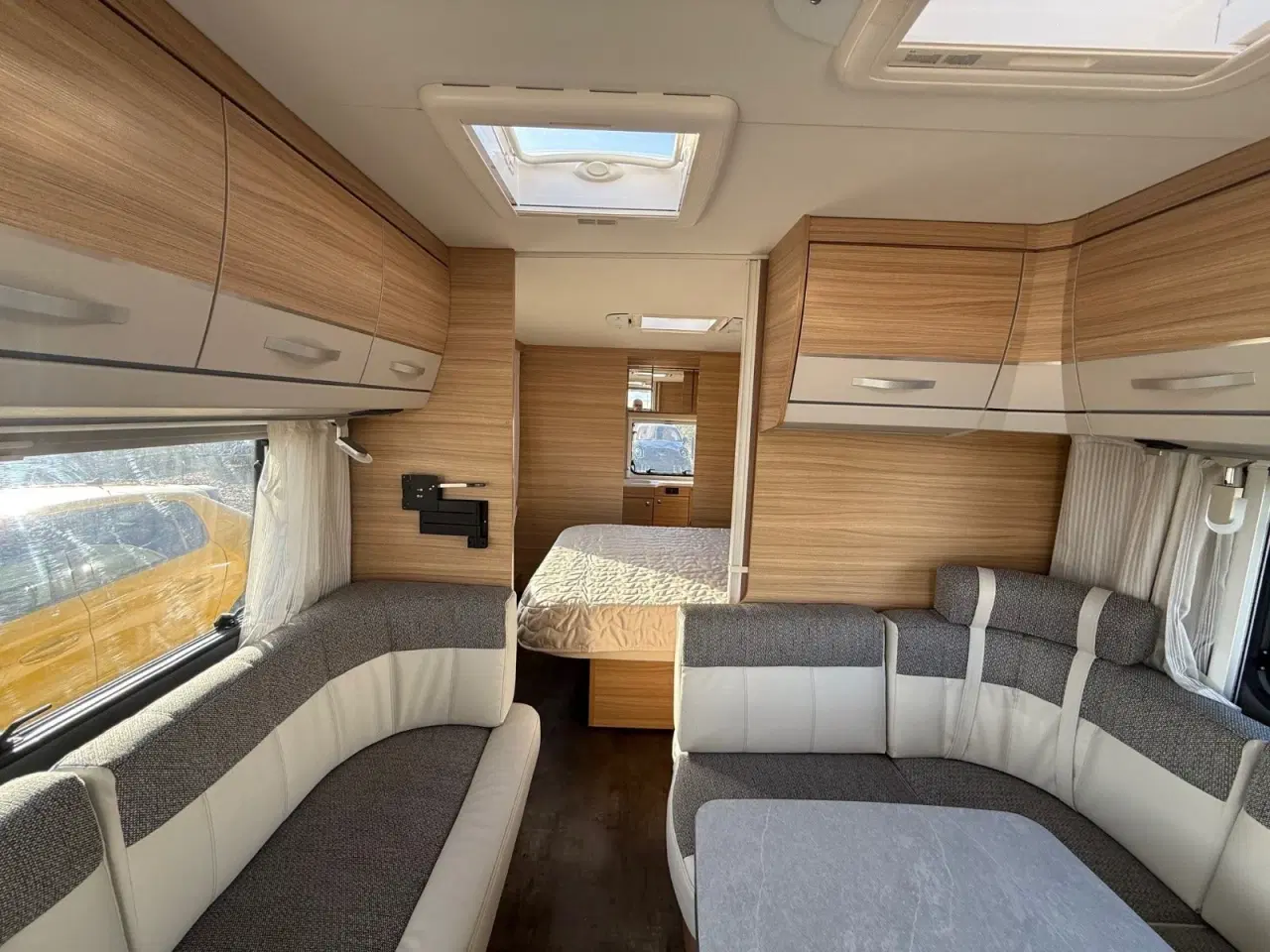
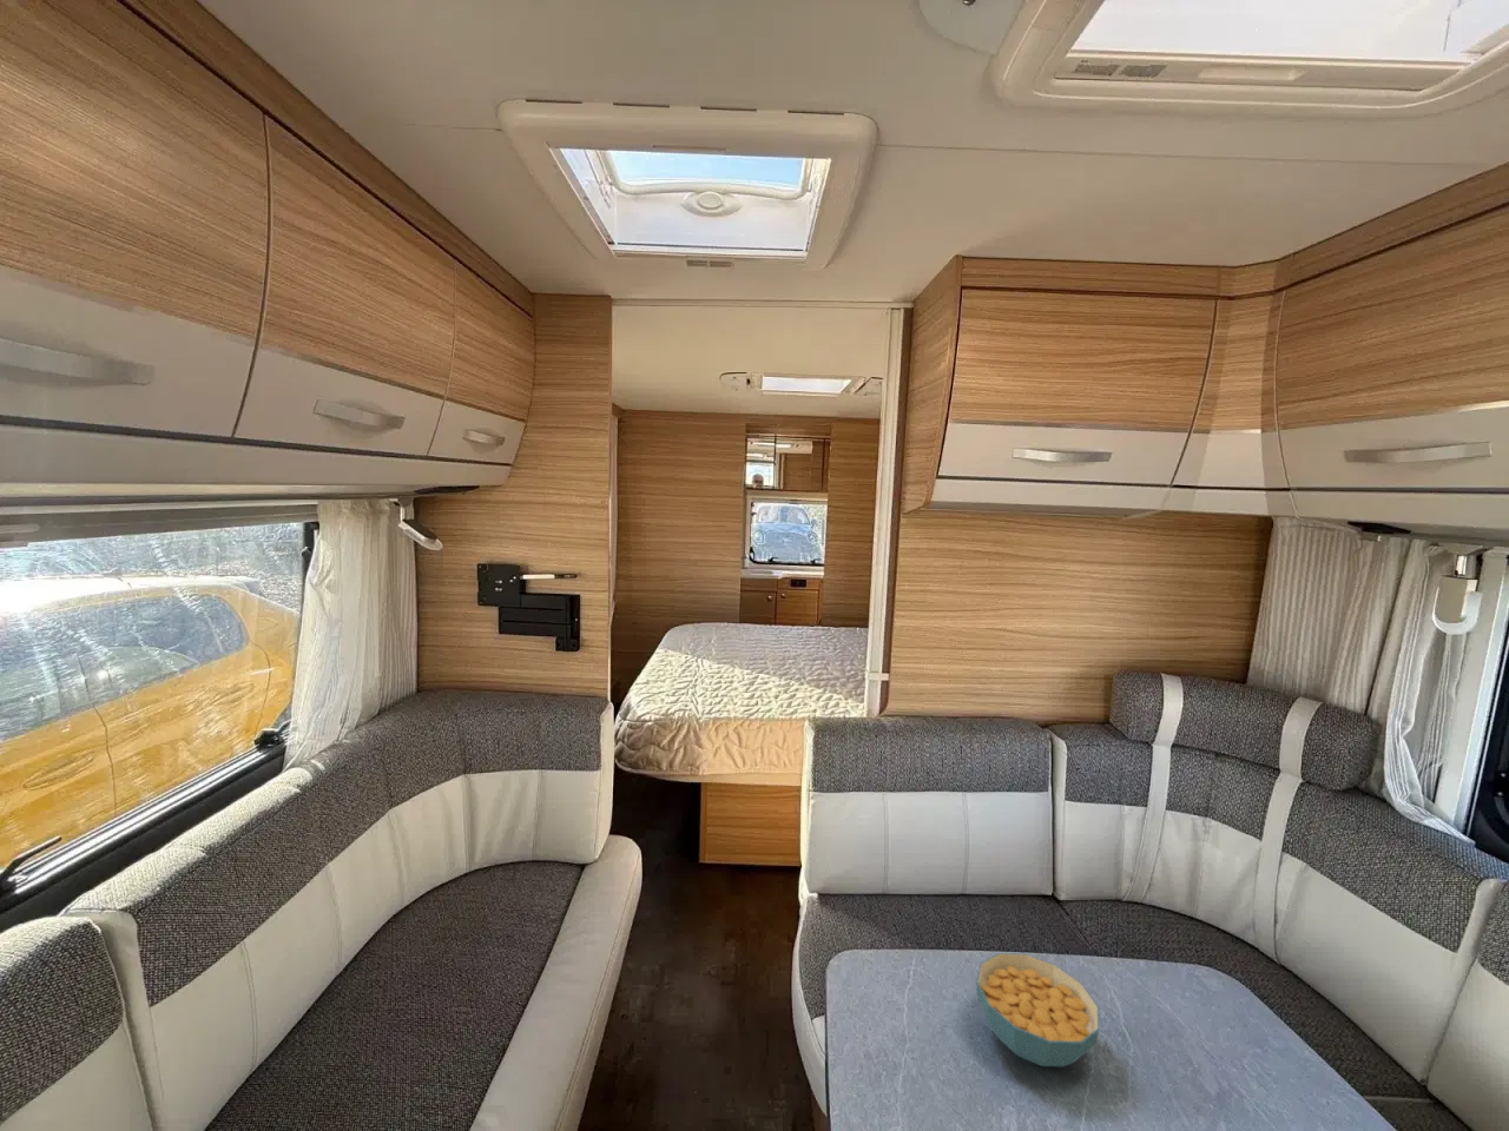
+ cereal bowl [976,952,1101,1067]
